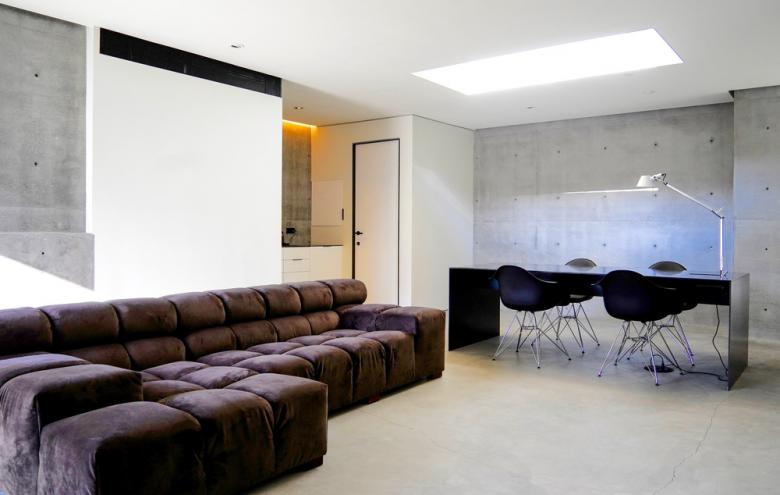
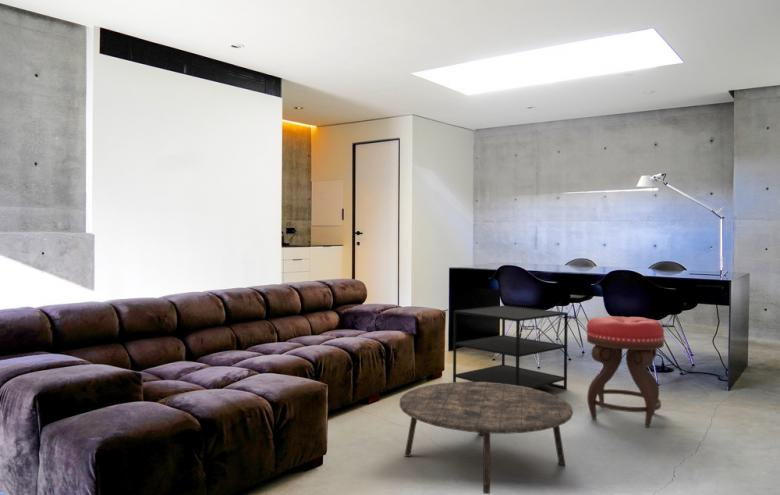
+ coffee table [399,381,574,495]
+ stool [585,315,666,428]
+ side table [452,305,569,390]
